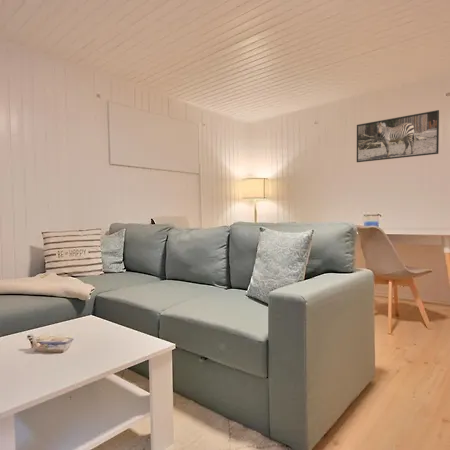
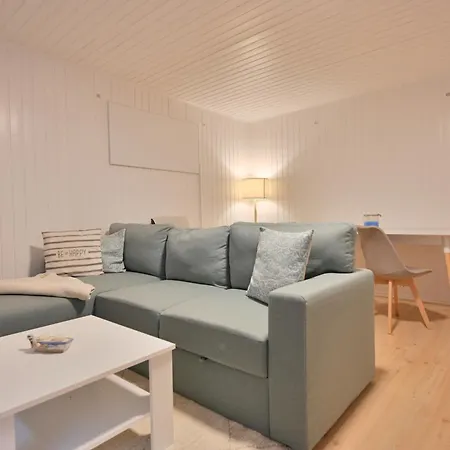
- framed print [356,109,440,163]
